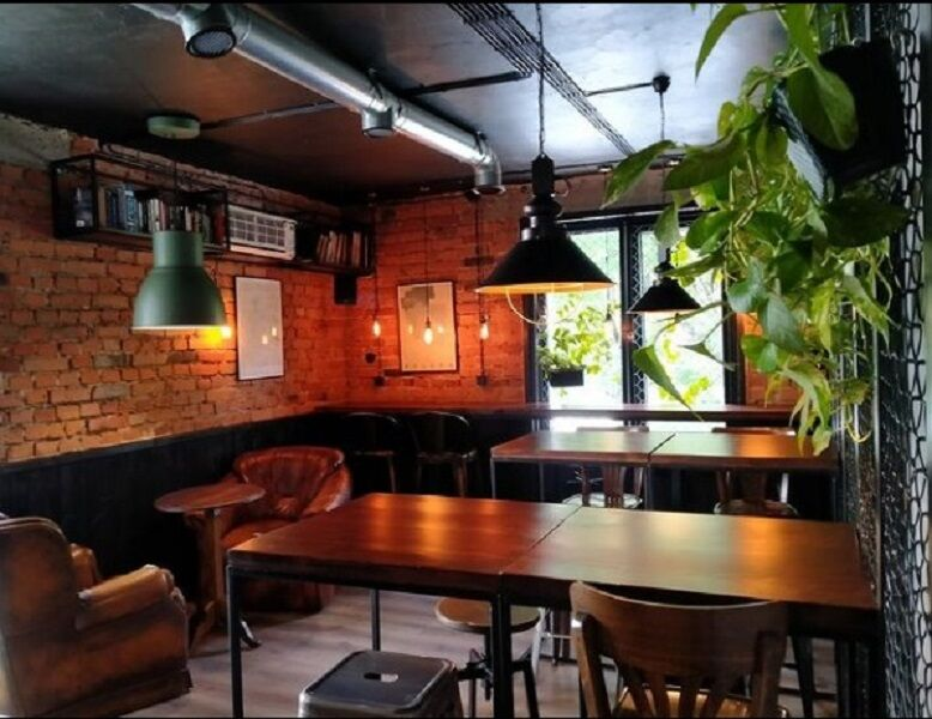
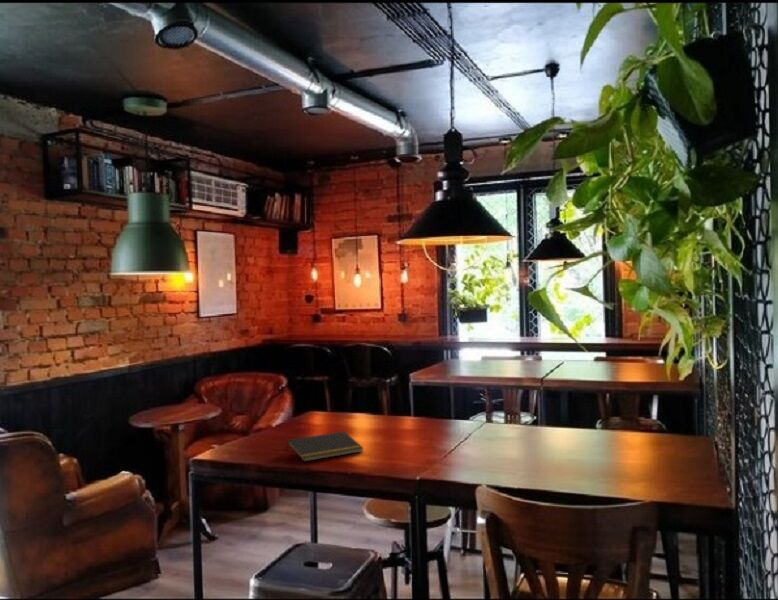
+ notepad [285,430,364,463]
